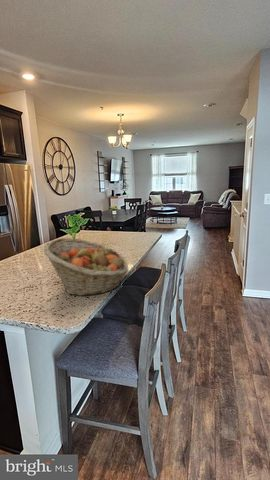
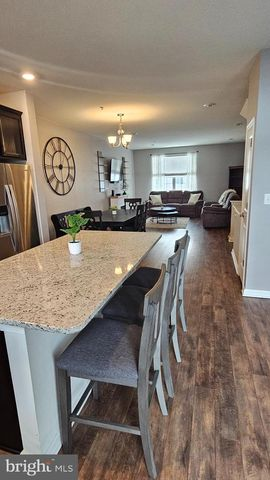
- fruit basket [43,237,129,297]
